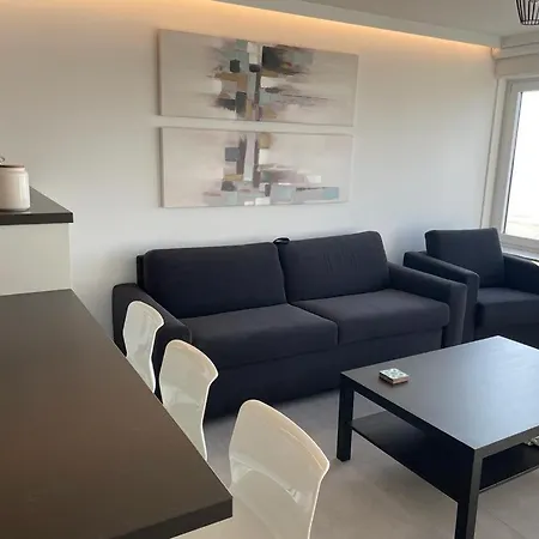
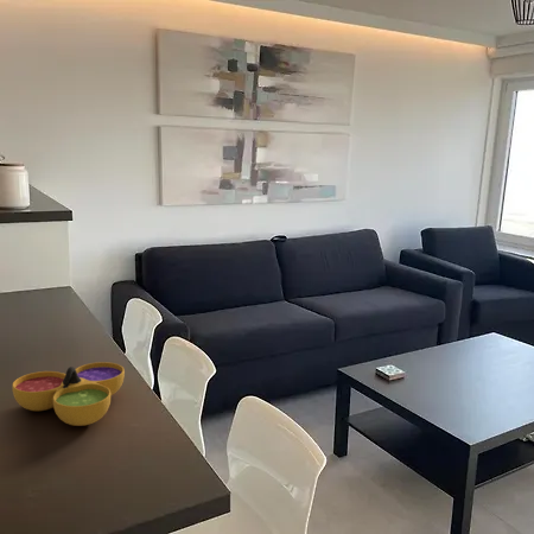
+ decorative bowl [11,361,126,427]
